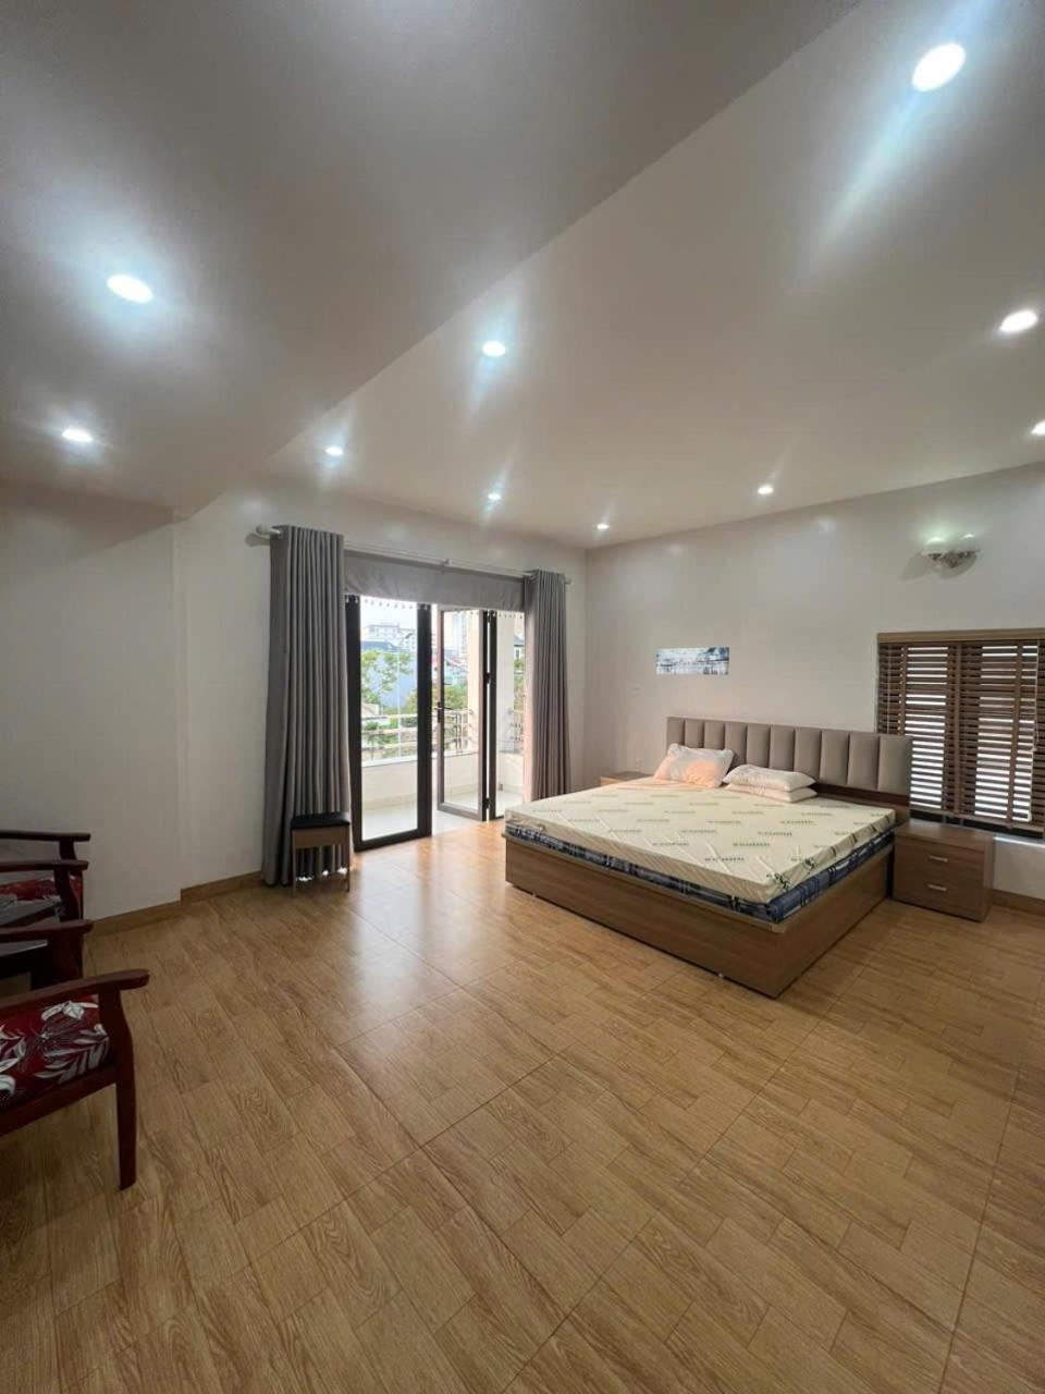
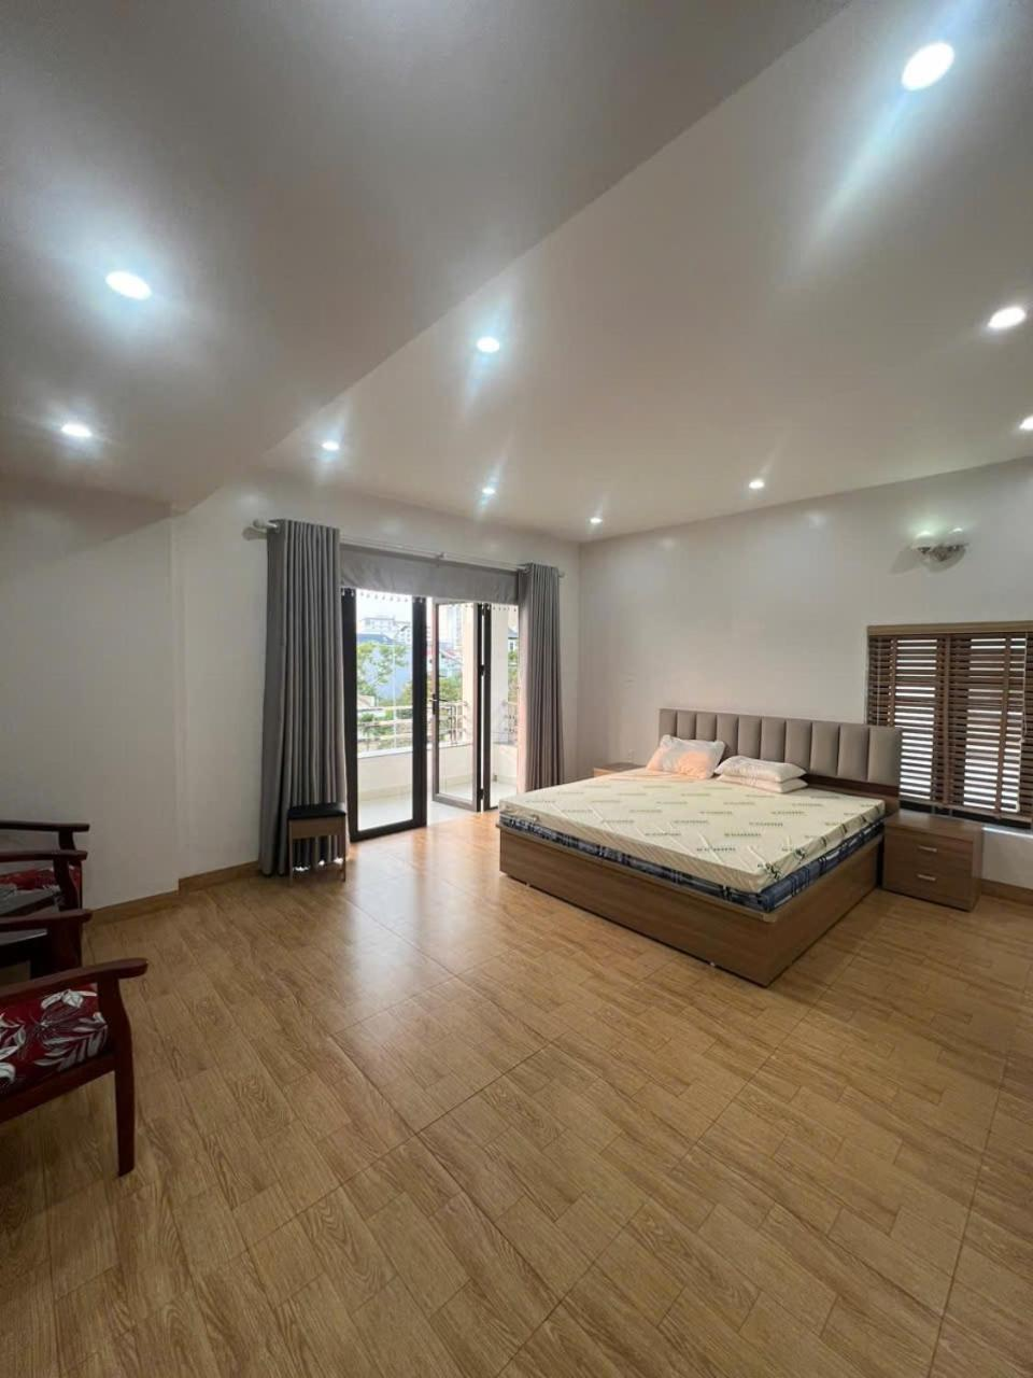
- wall art [655,645,730,676]
